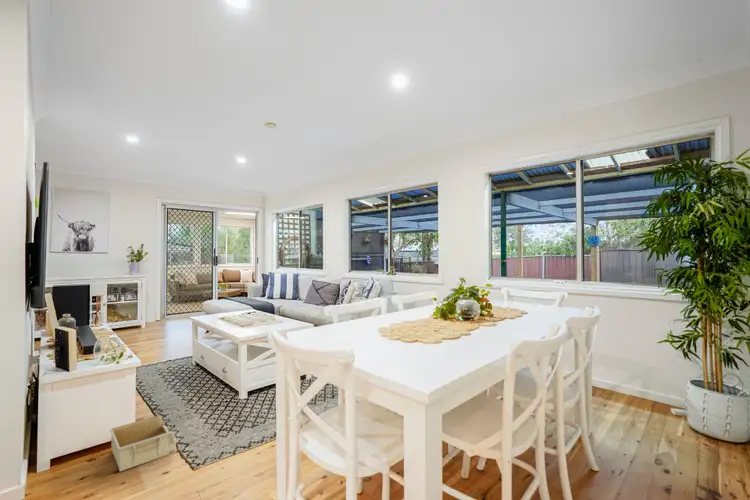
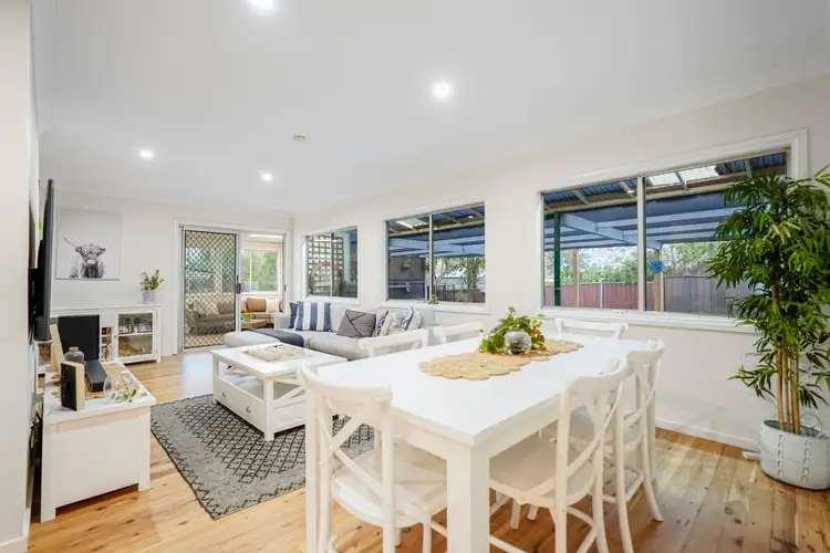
- storage bin [109,414,177,472]
